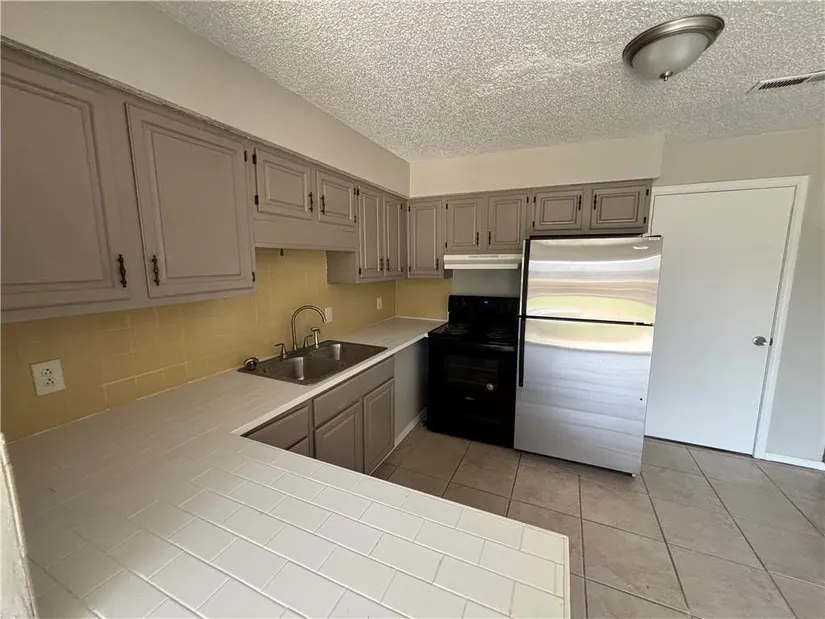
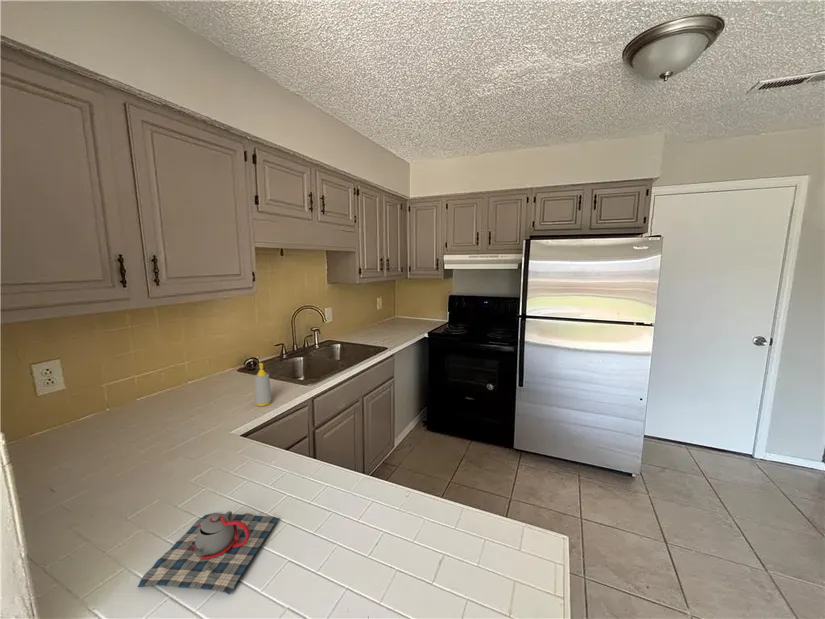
+ soap bottle [254,362,273,407]
+ teapot [137,510,280,595]
